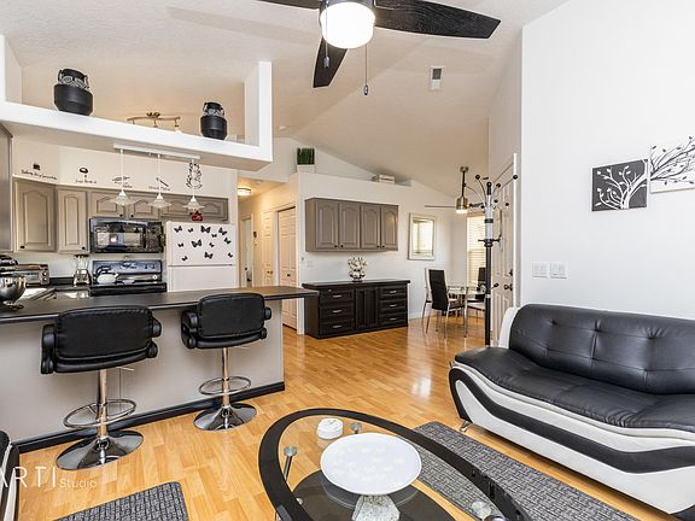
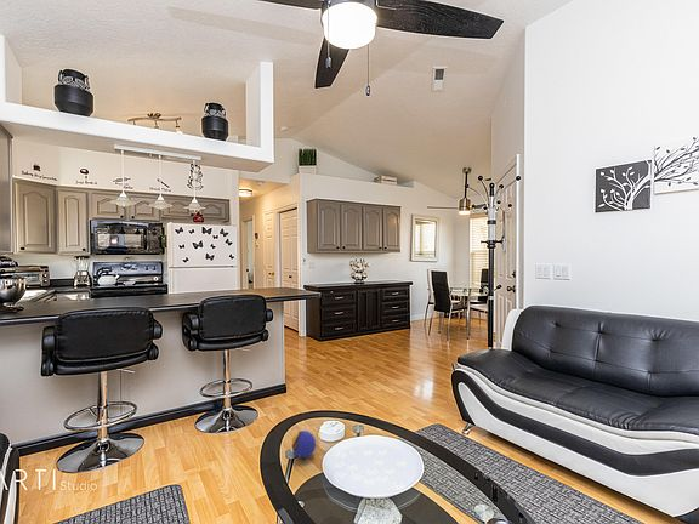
+ decorative ball [291,429,317,458]
